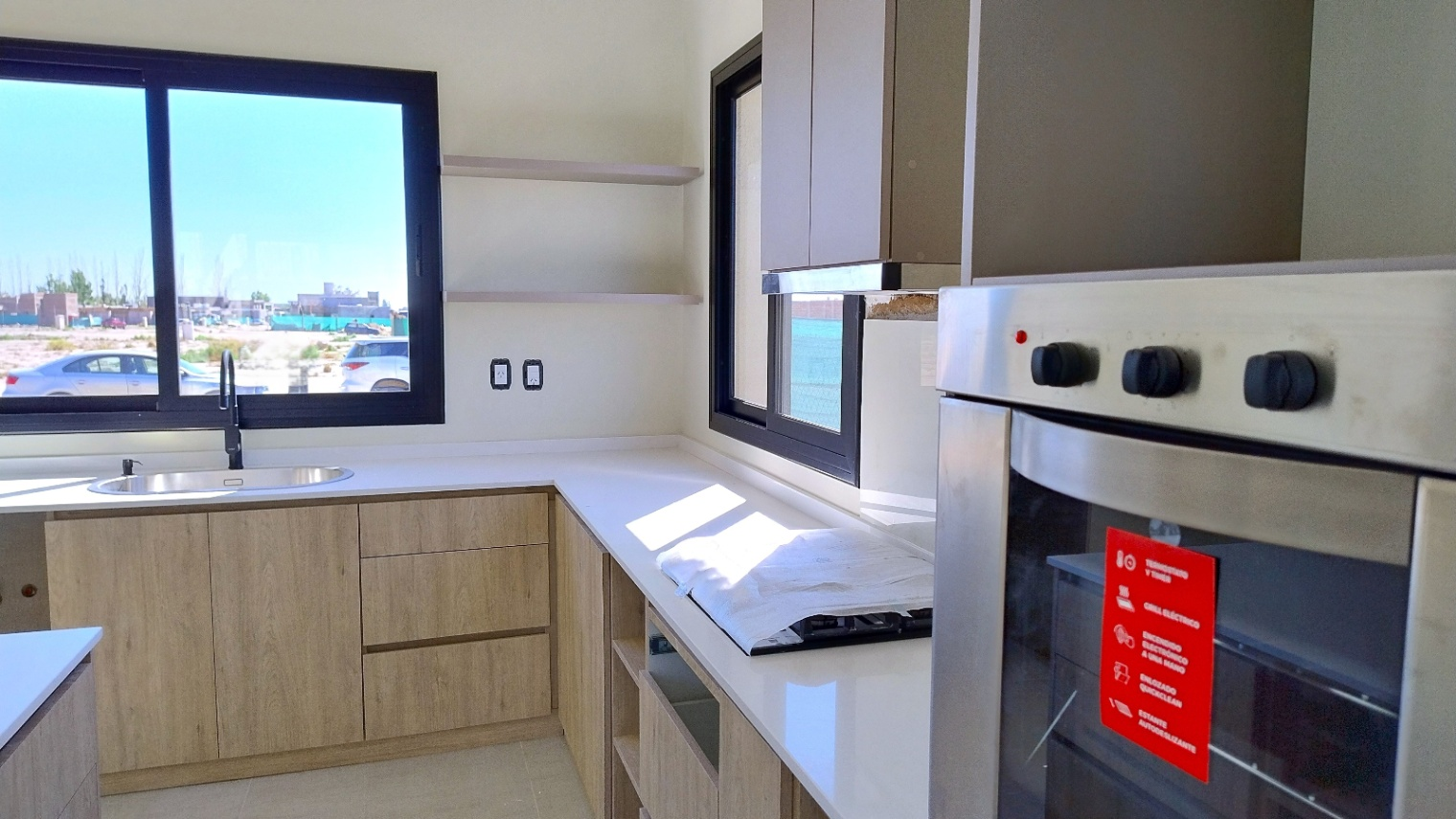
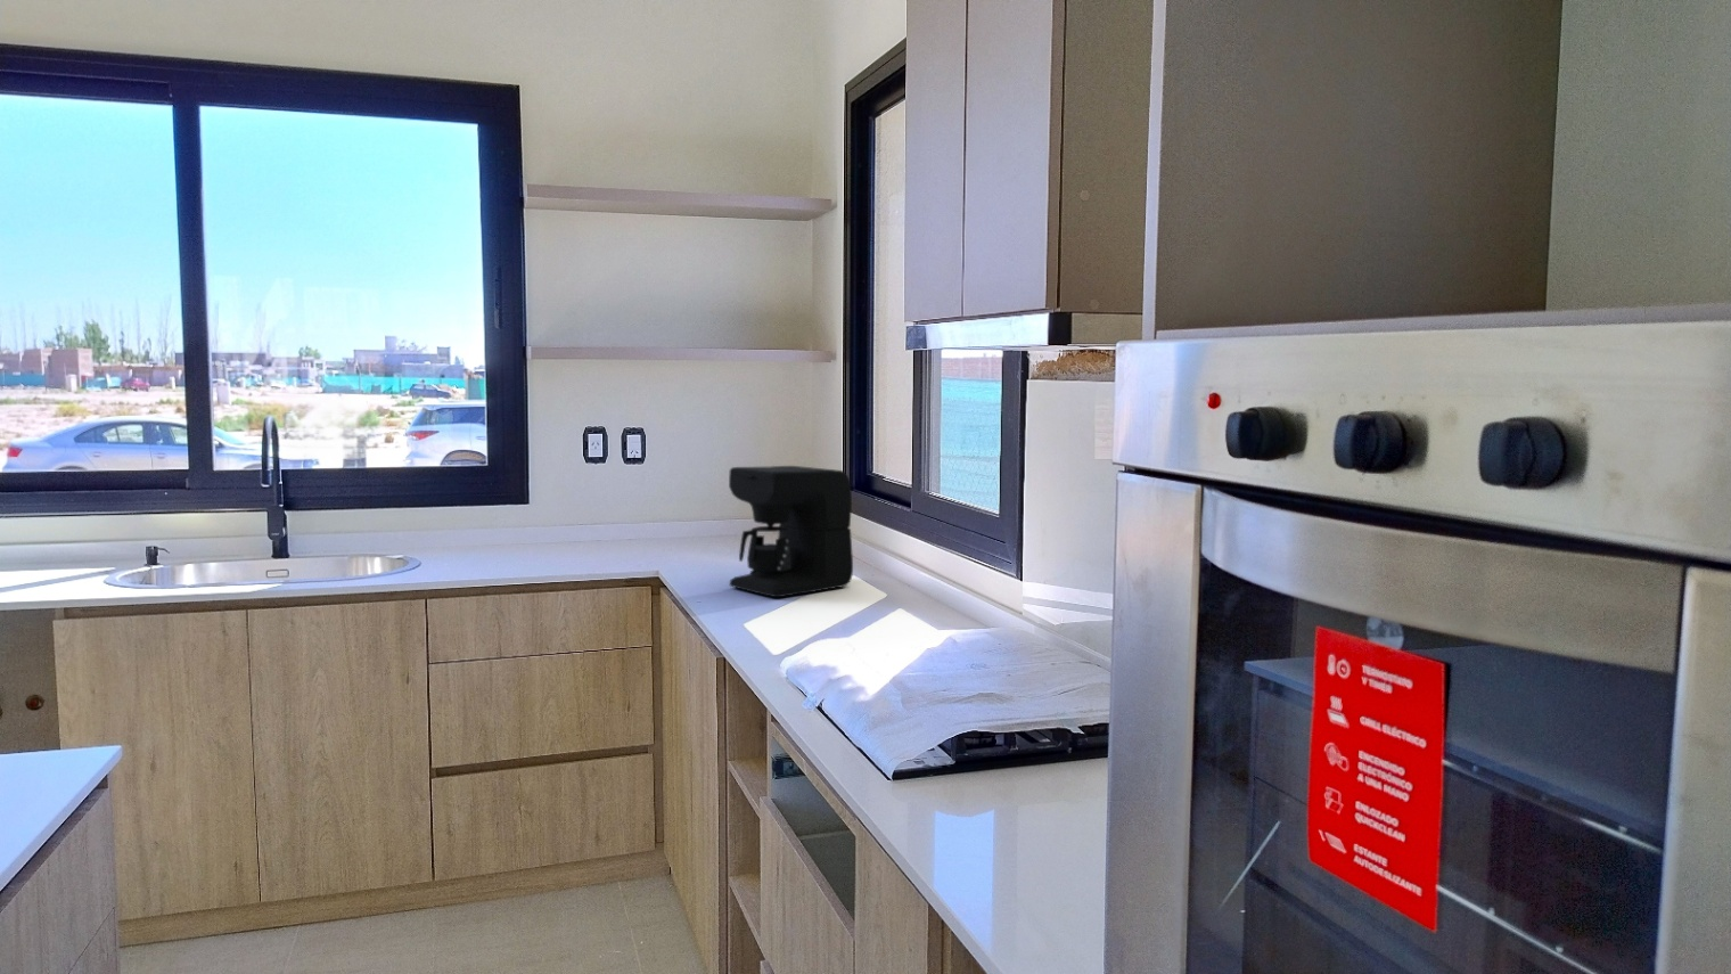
+ coffee maker [728,465,854,598]
